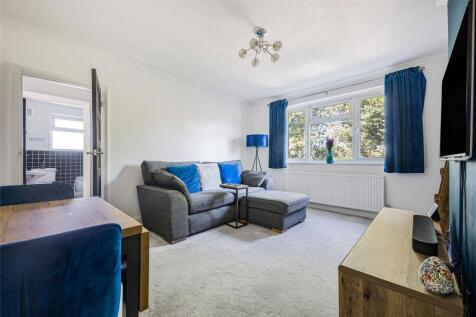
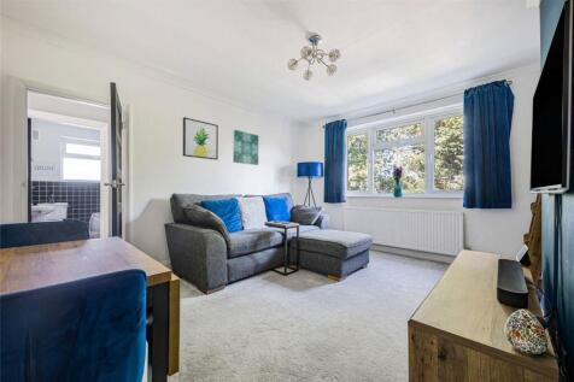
+ wall art [232,129,259,166]
+ wall art [182,116,219,161]
